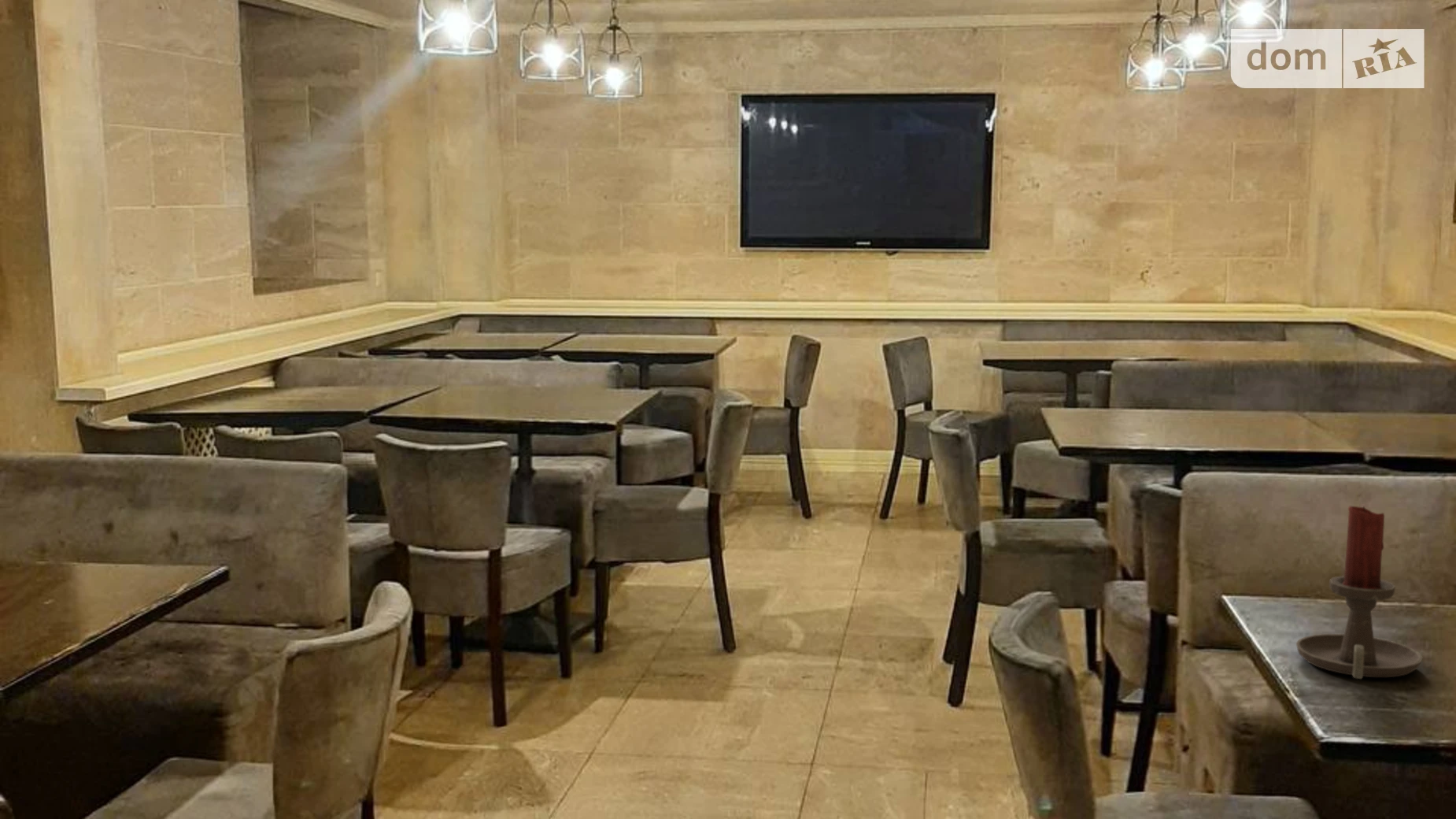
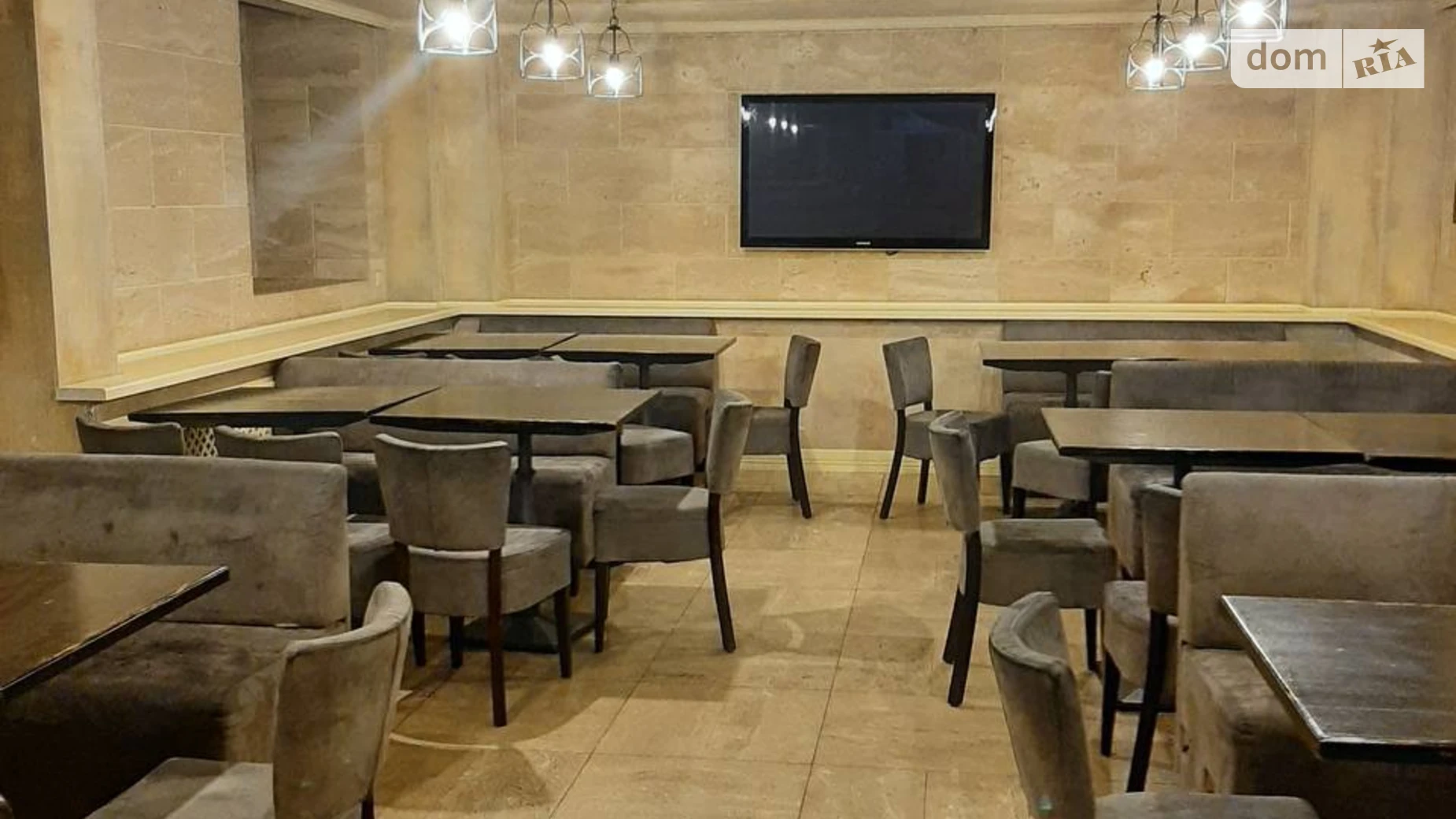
- candle holder [1295,506,1423,680]
